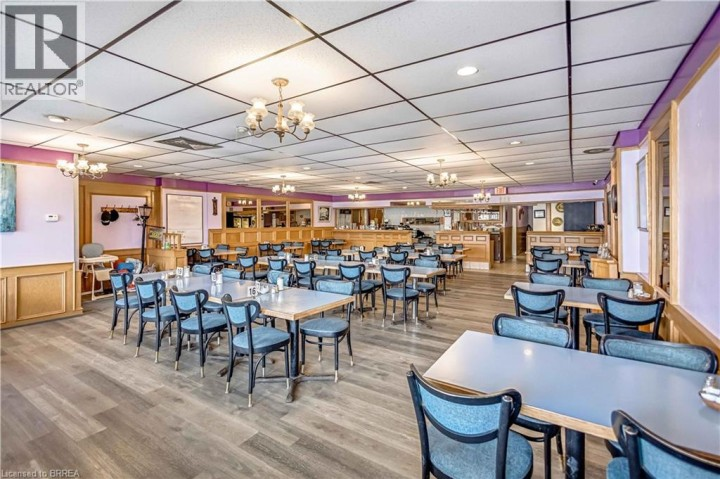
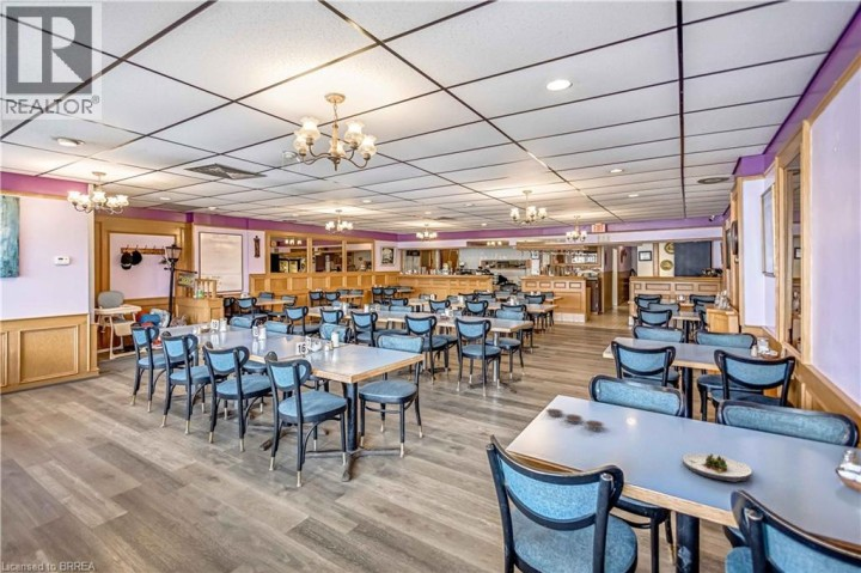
+ salad plate [682,452,753,483]
+ plate [544,408,606,429]
